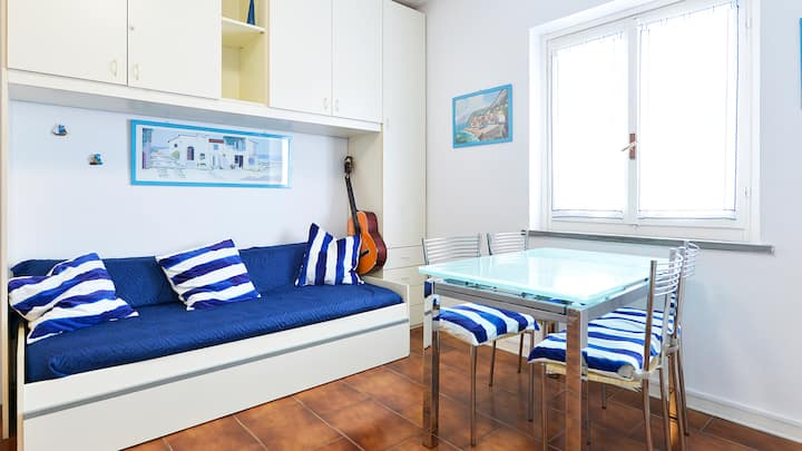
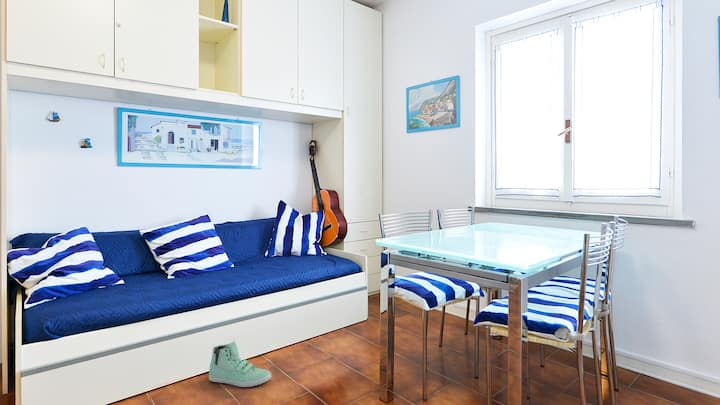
+ sneaker [208,340,272,388]
